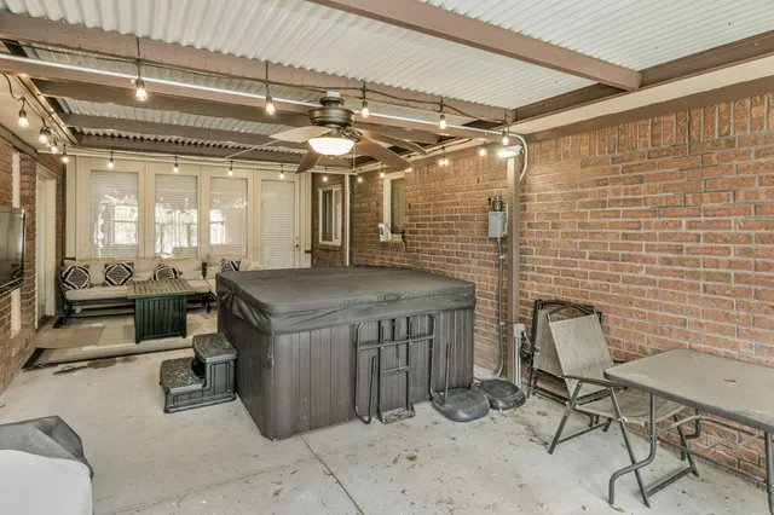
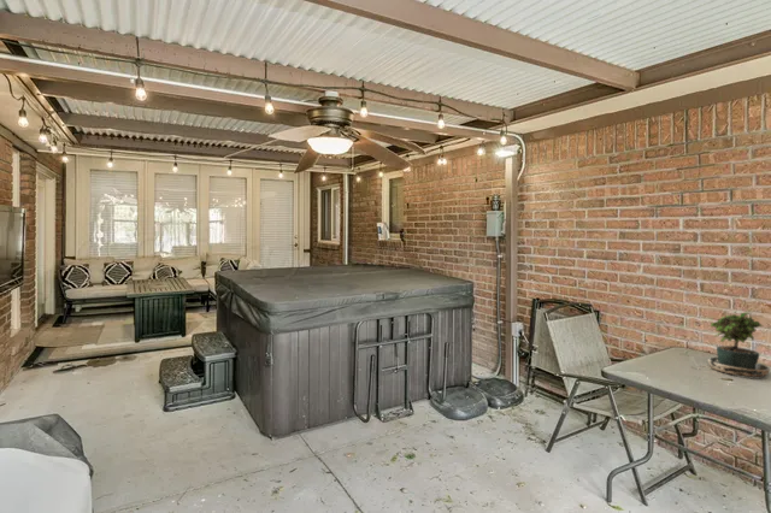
+ potted plant [690,311,771,378]
